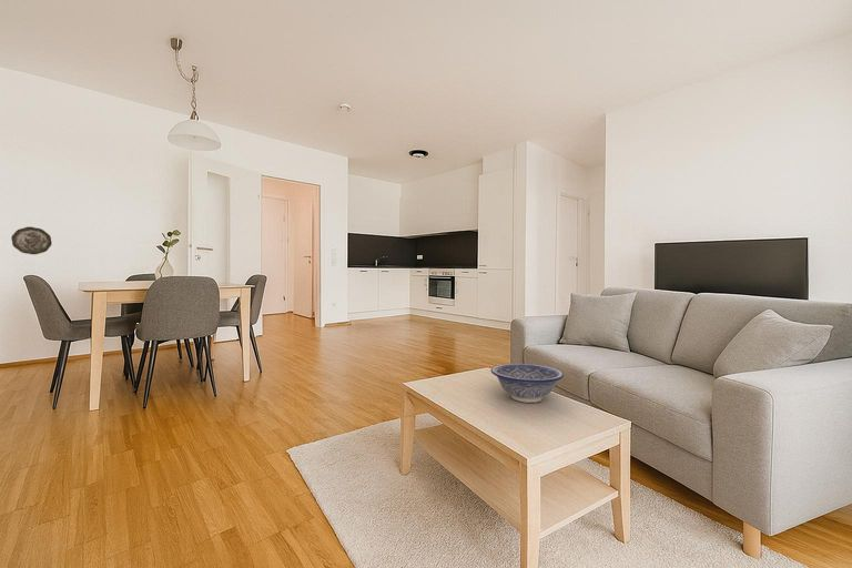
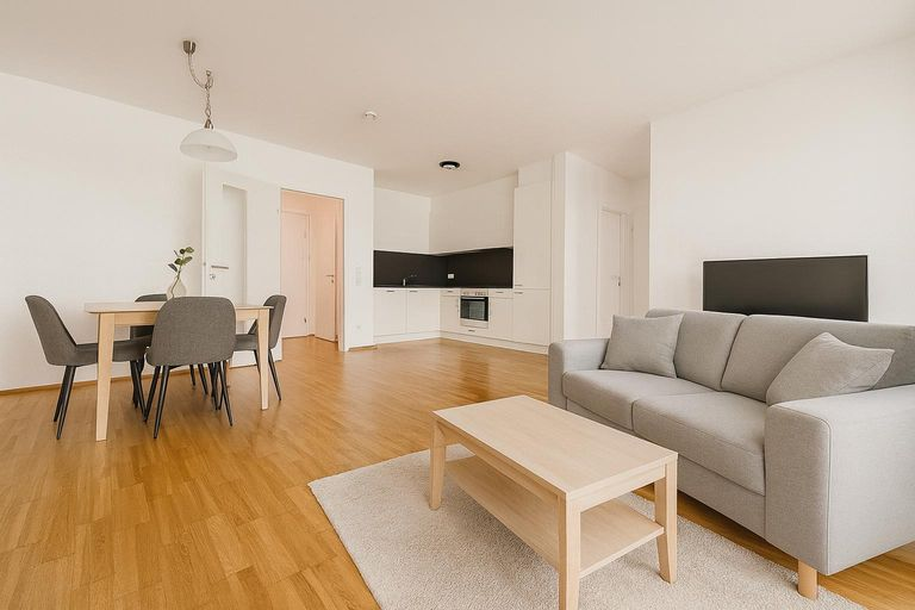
- decorative bowl [490,363,565,404]
- decorative plate [10,225,53,255]
